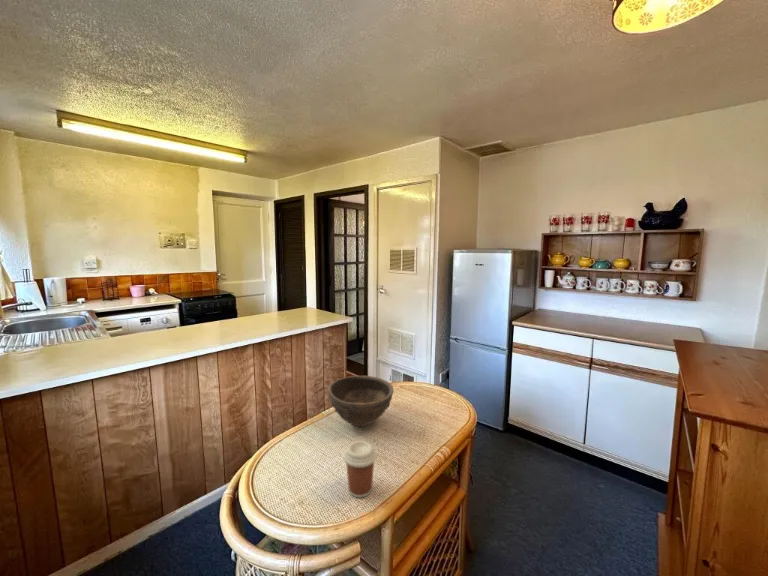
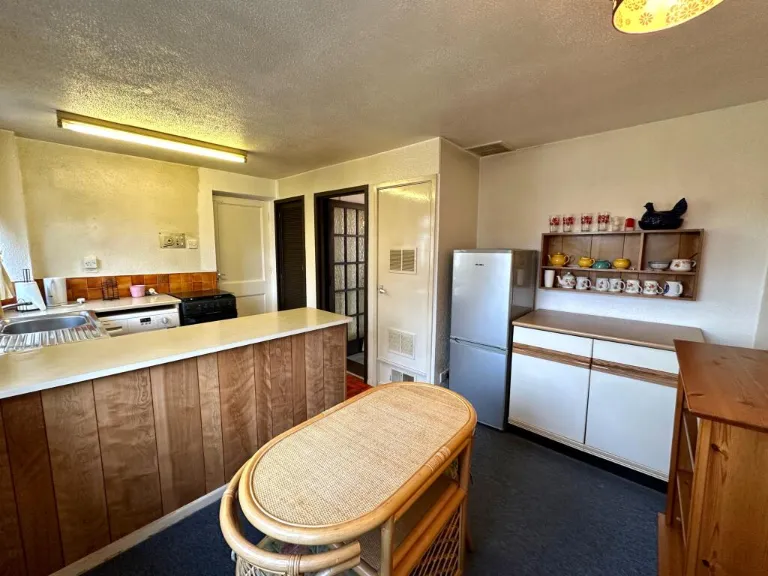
- coffee cup [343,440,378,498]
- bowl [327,375,395,427]
